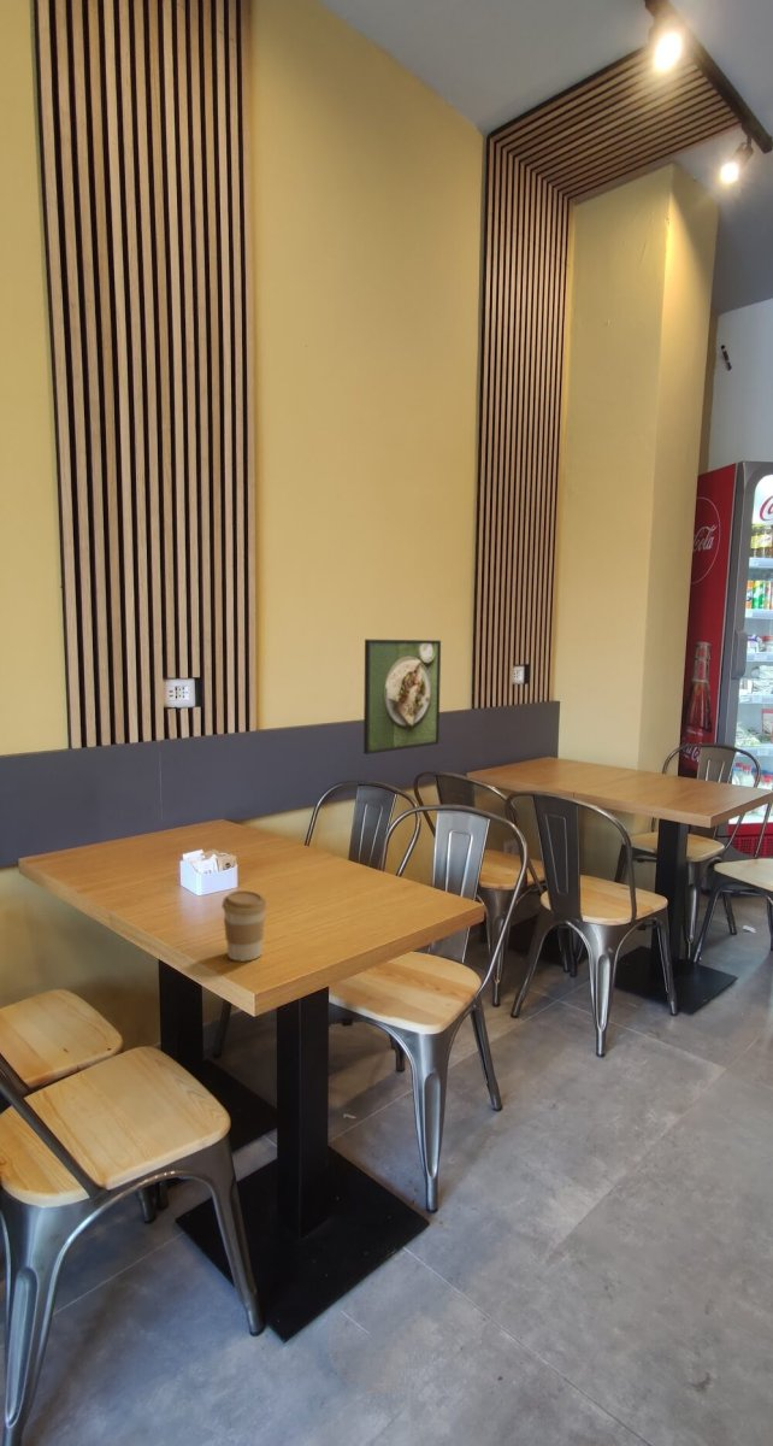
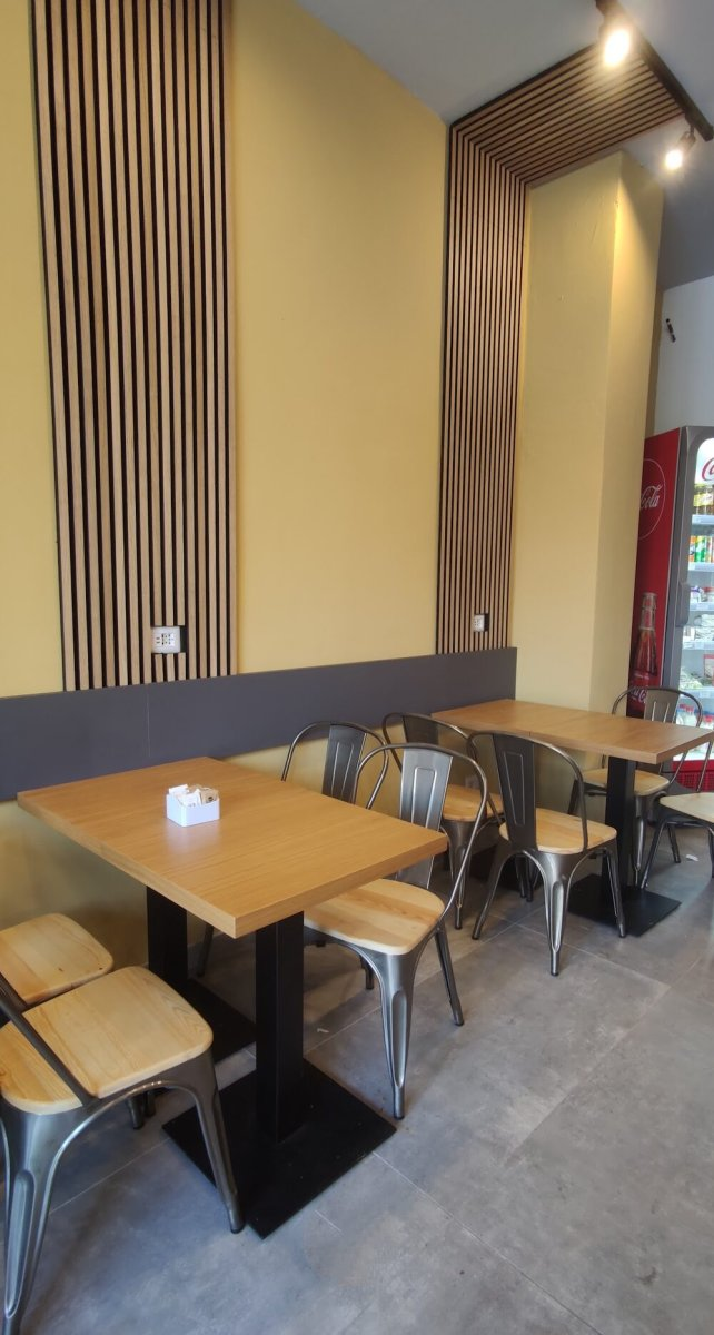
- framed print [362,639,442,756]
- coffee cup [220,889,269,962]
